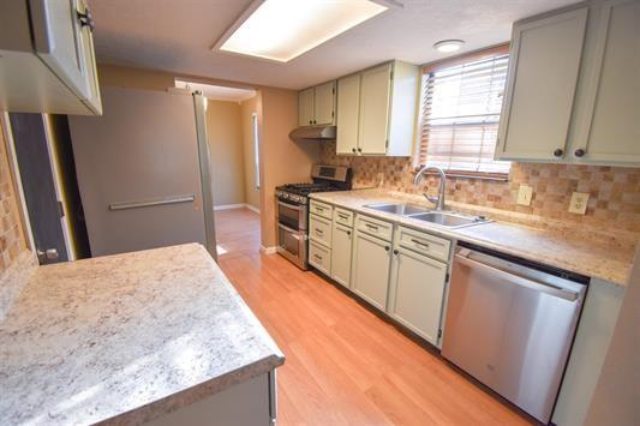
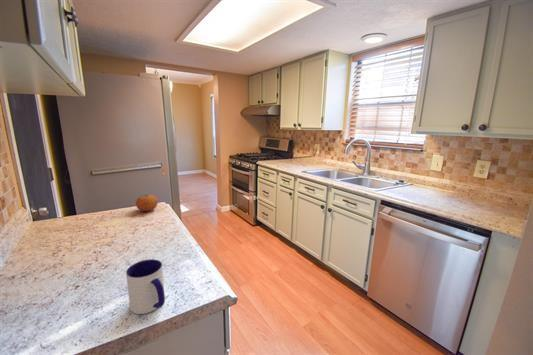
+ fruit [135,194,159,212]
+ mug [125,258,166,315]
